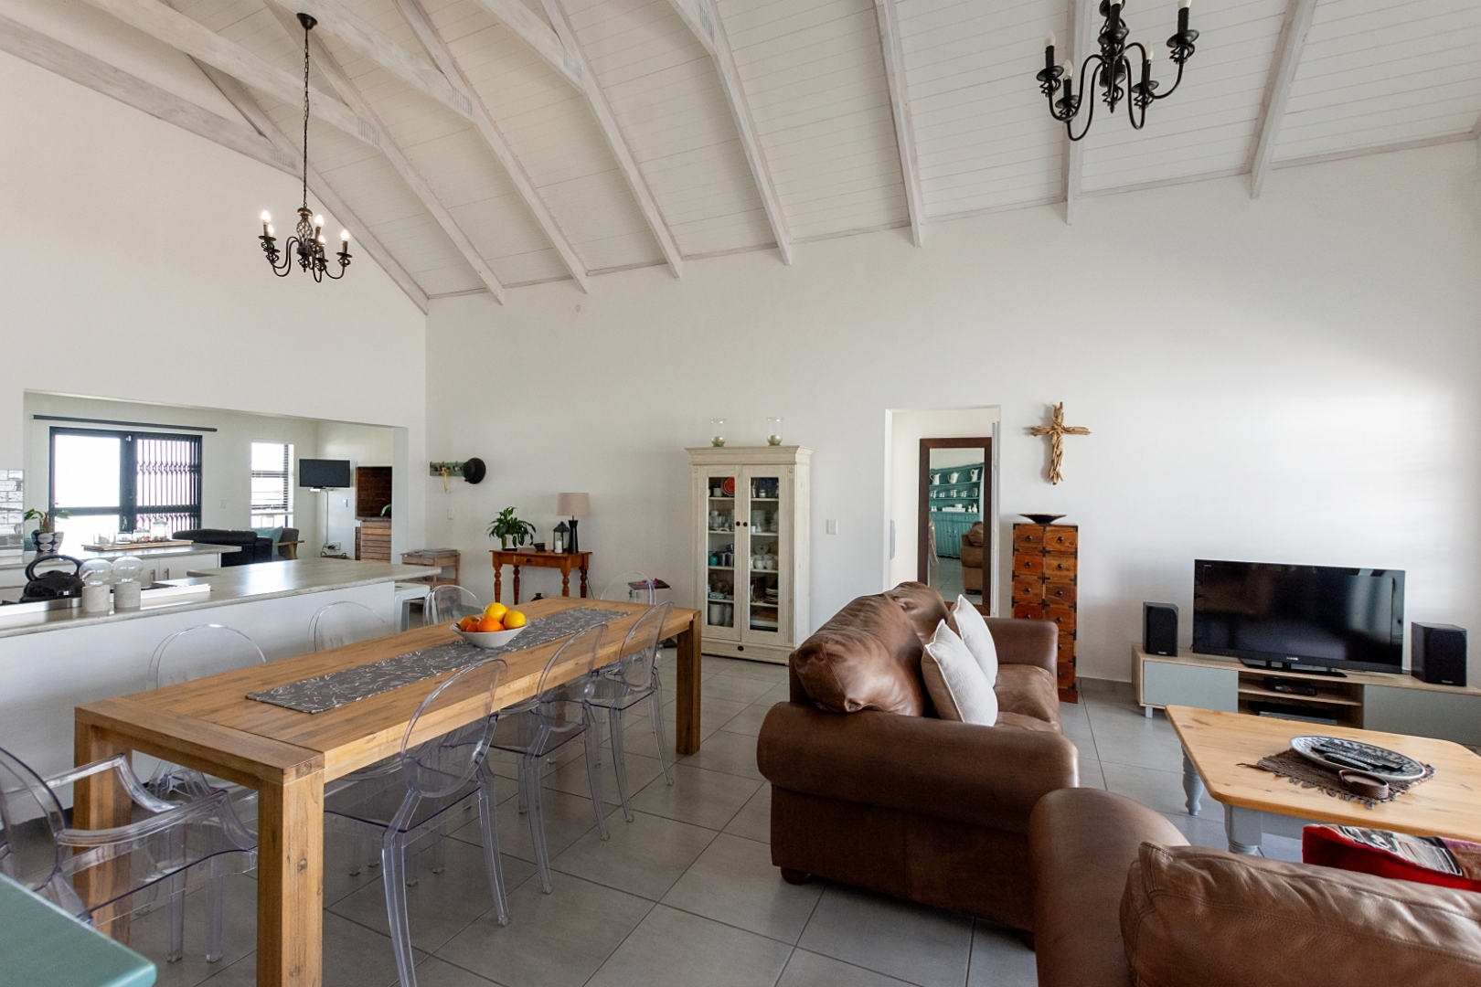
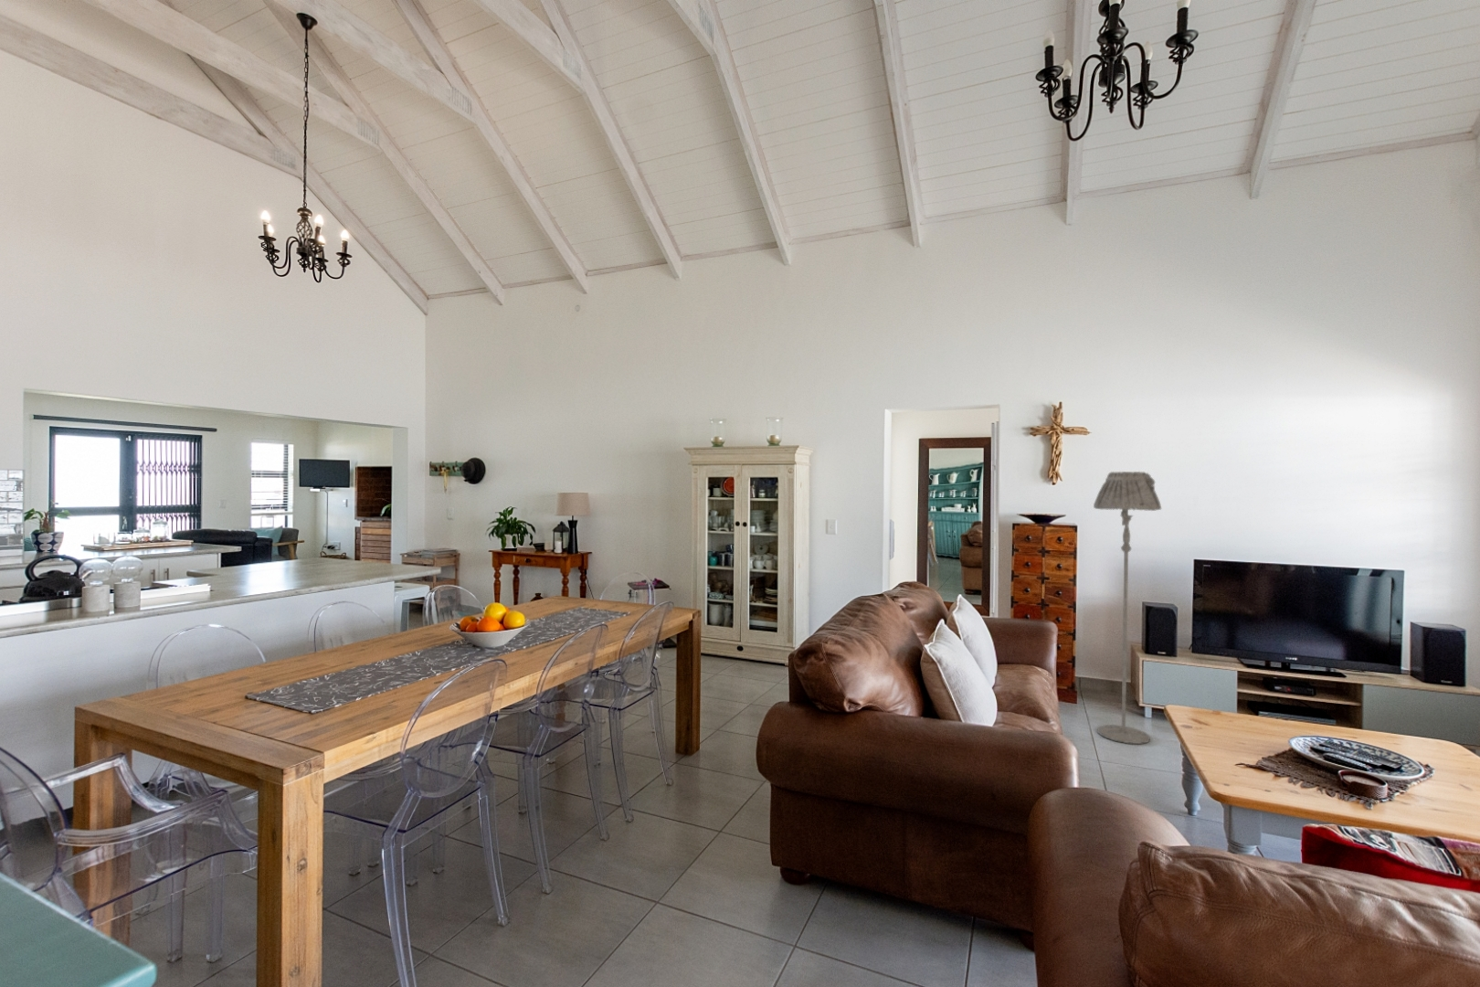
+ floor lamp [1092,470,1162,745]
